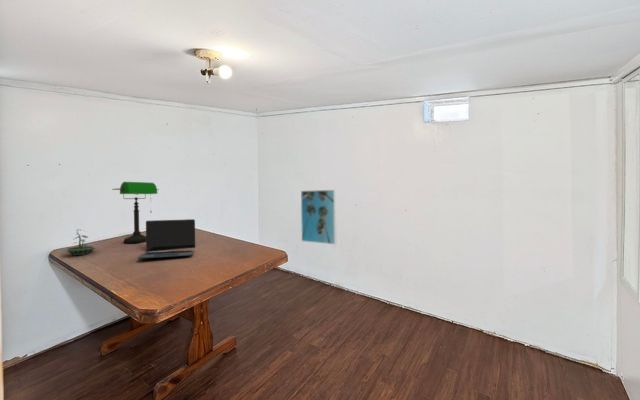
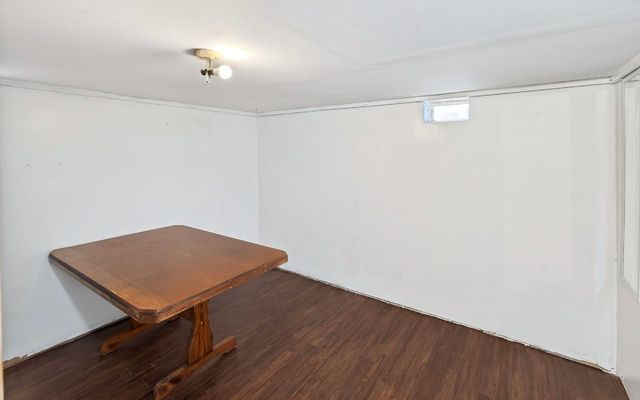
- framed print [300,189,337,245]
- desk lamp [111,181,160,244]
- laptop [137,218,196,260]
- terrarium [63,228,97,256]
